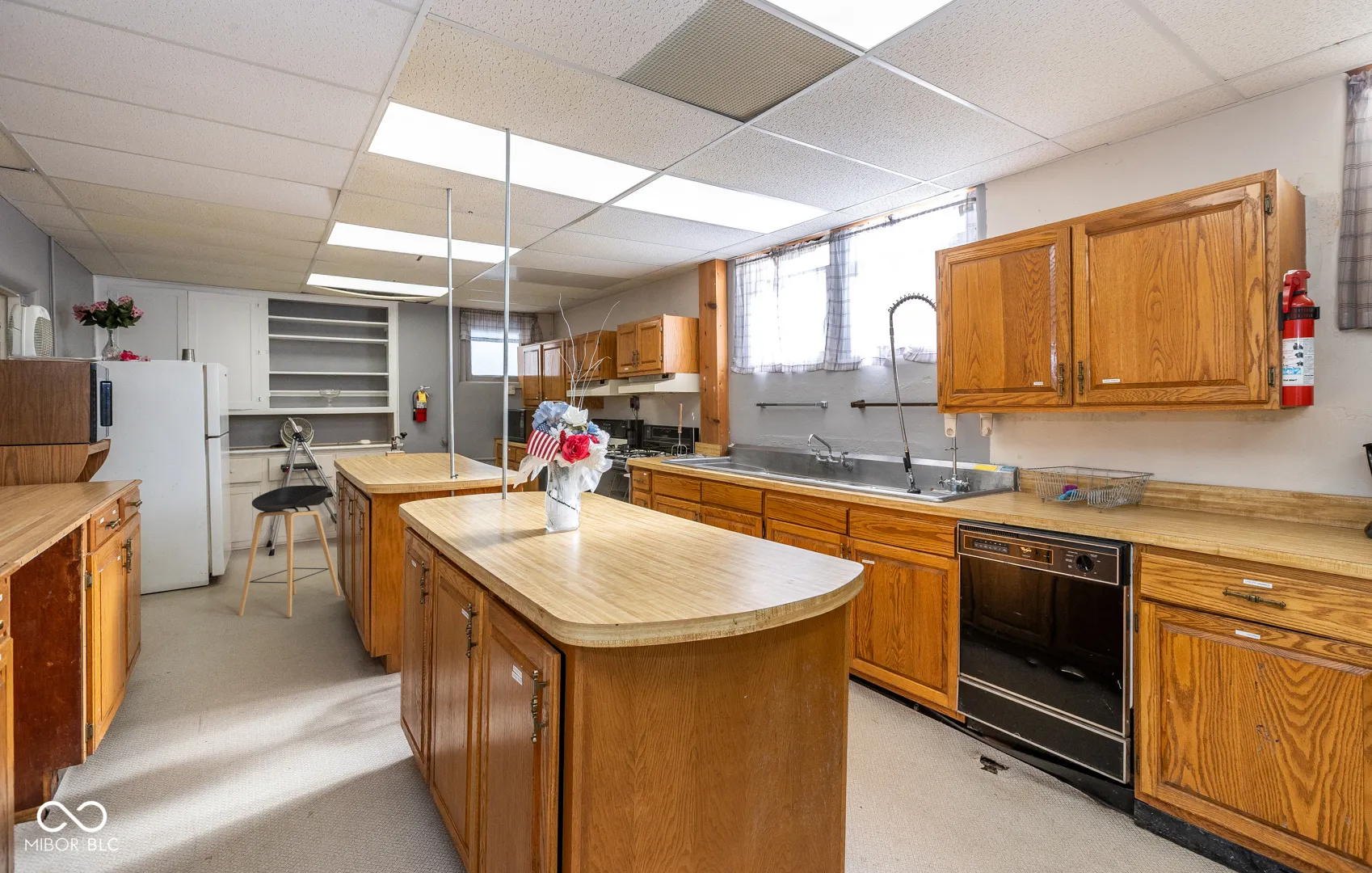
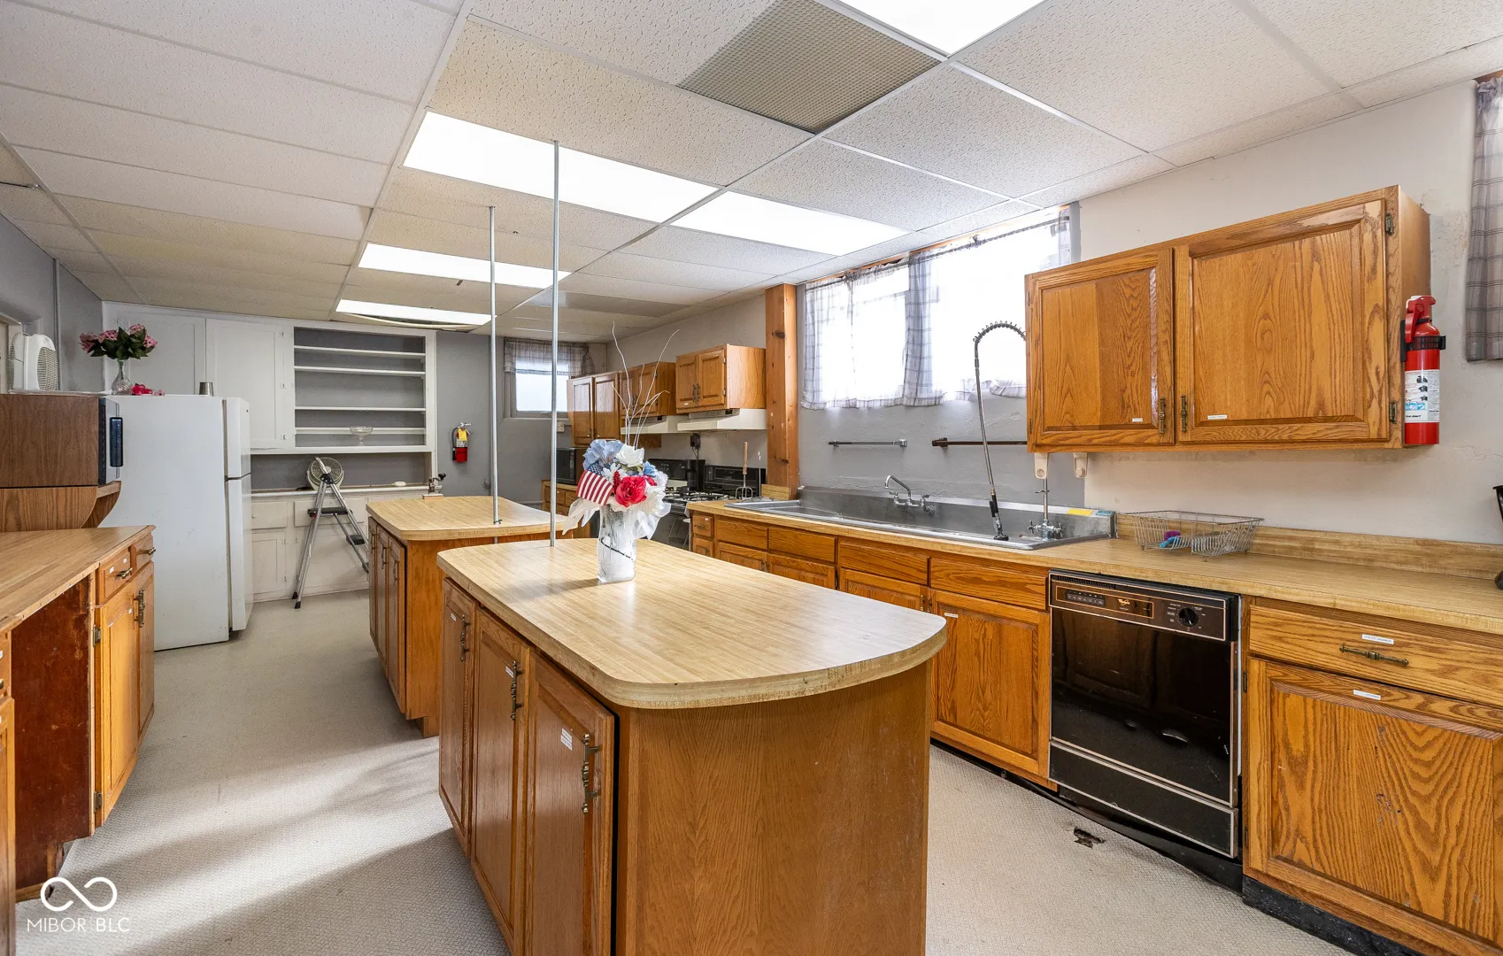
- stool [238,484,341,618]
